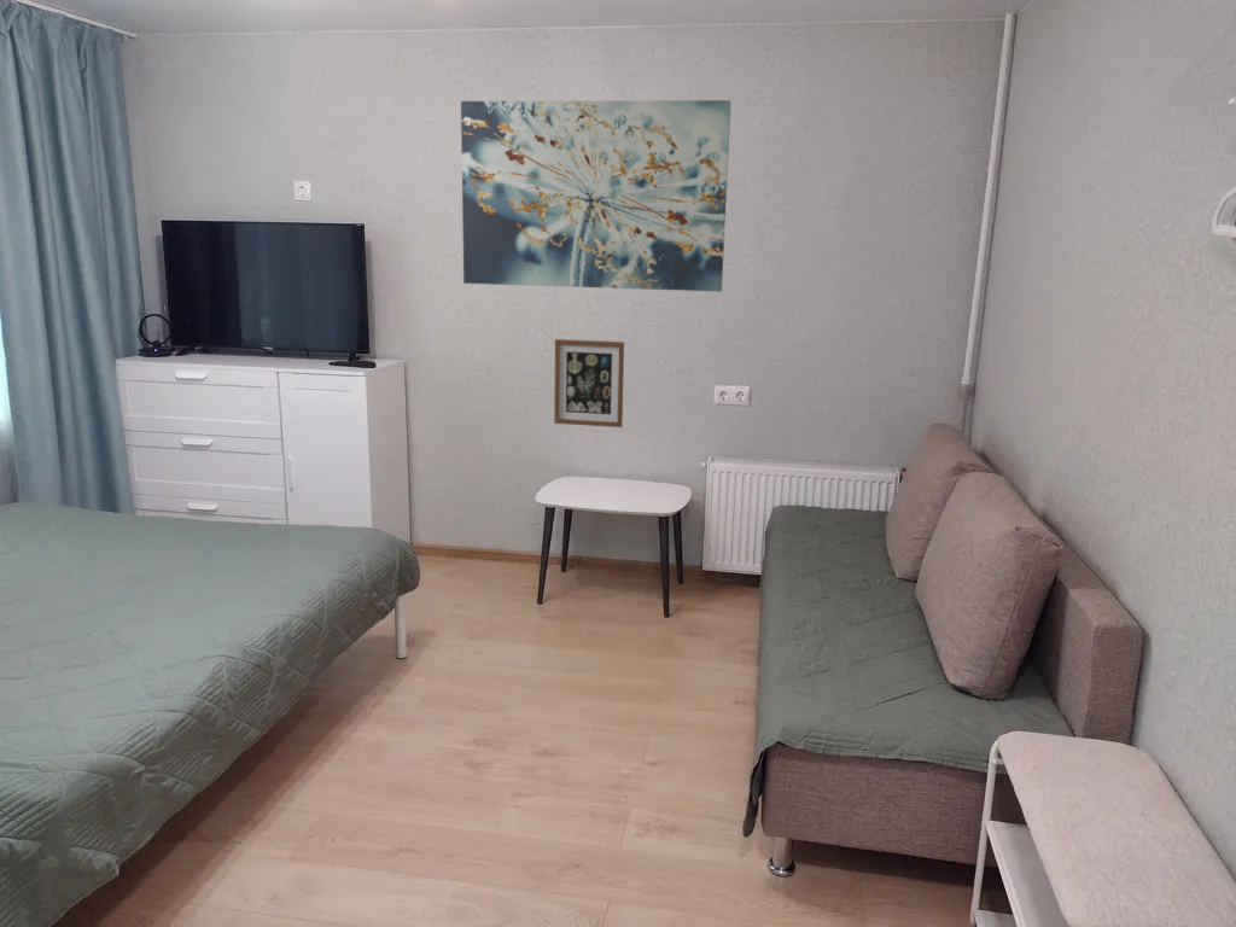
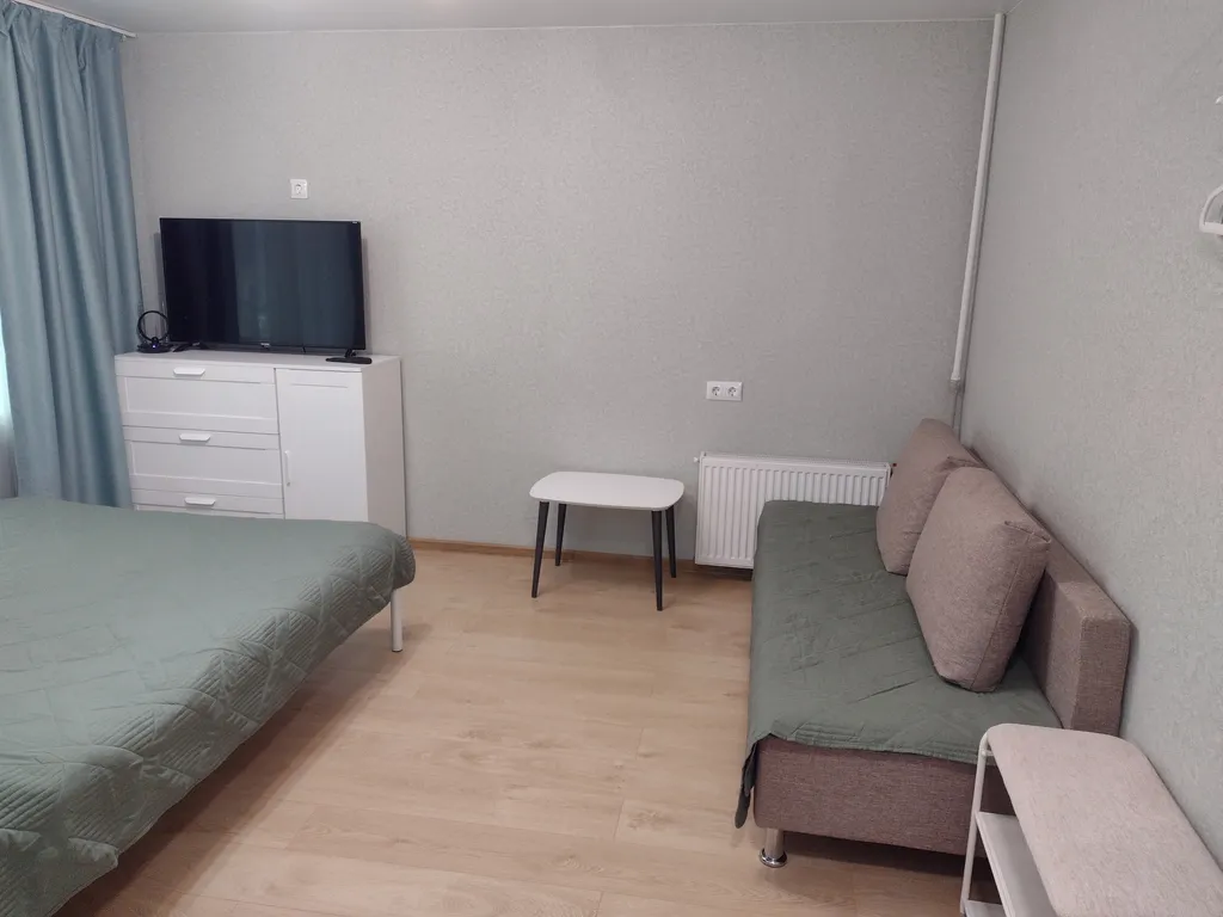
- wall art [460,99,733,292]
- wall art [553,338,625,428]
